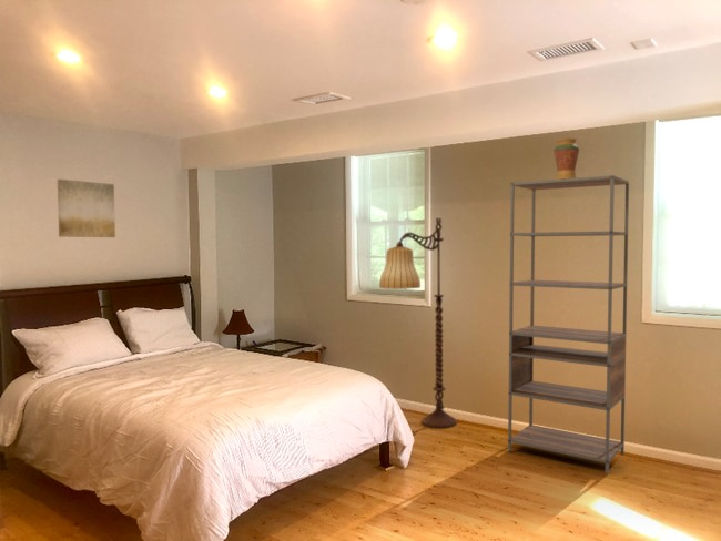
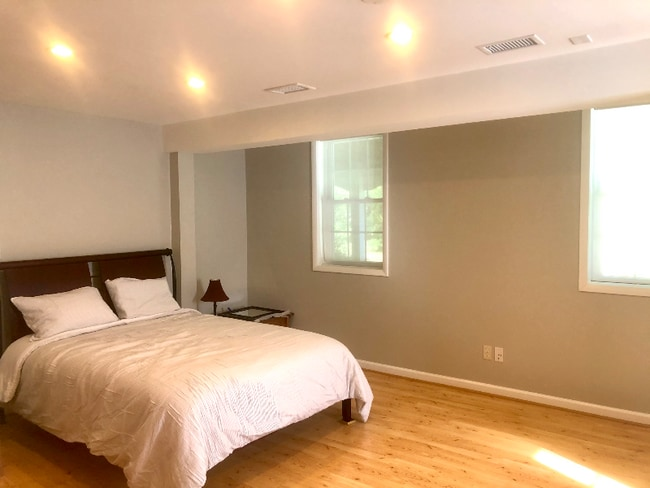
- shelving unit [507,174,630,474]
- wall art [57,178,116,238]
- floor lamp [378,216,458,429]
- decorative vase [552,137,580,180]
